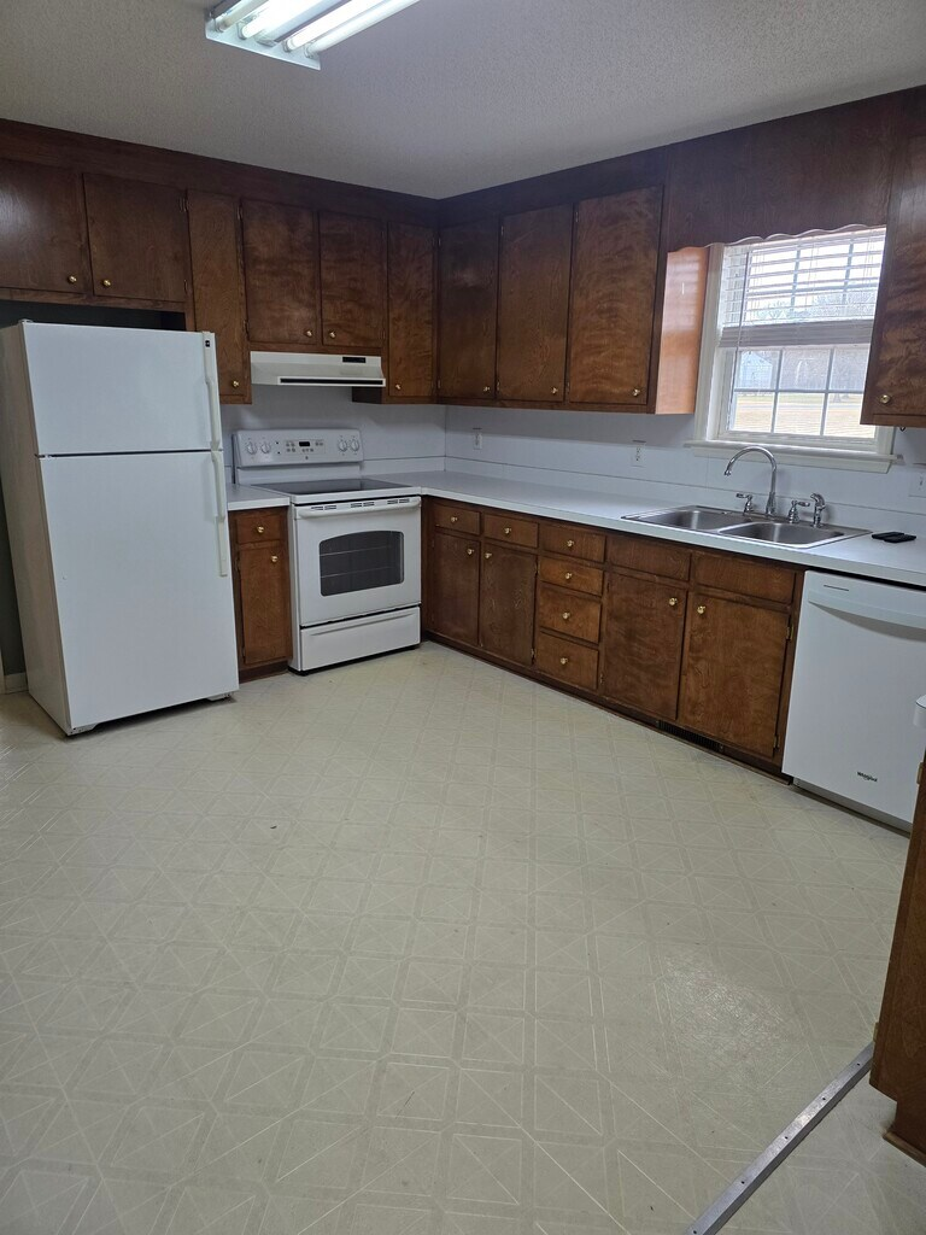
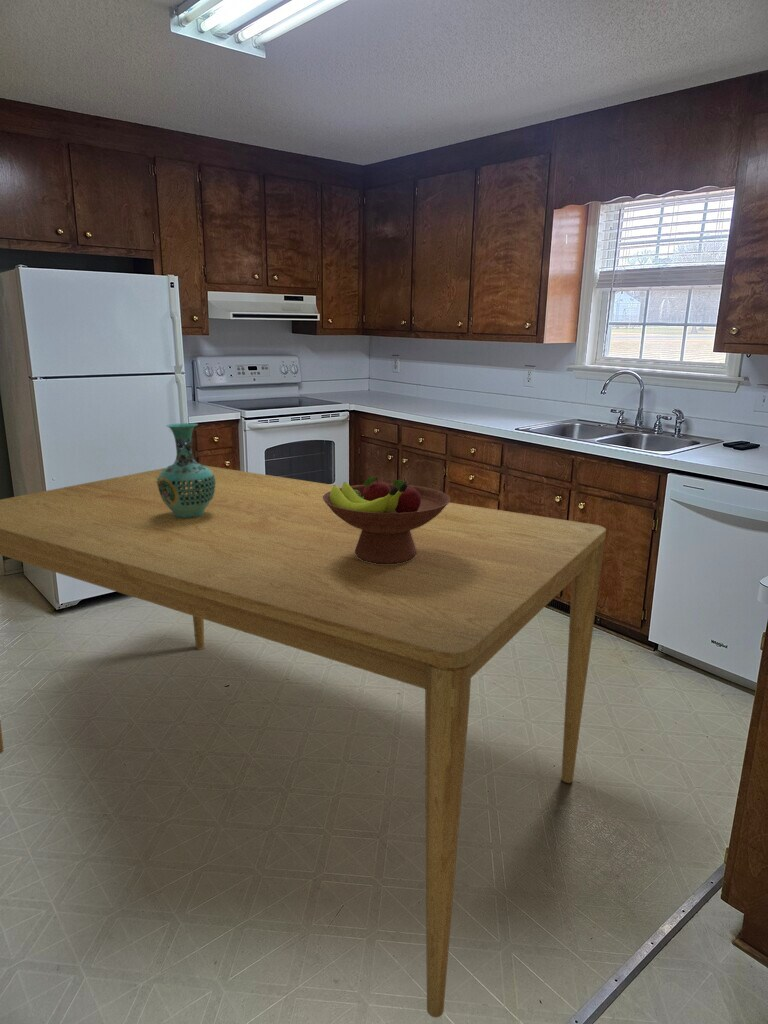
+ dining table [0,465,607,1019]
+ fruit bowl [323,476,451,564]
+ vase [157,422,216,518]
